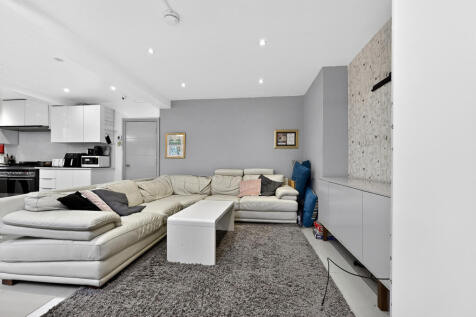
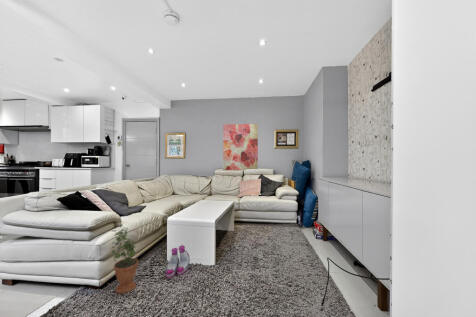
+ boots [165,244,191,279]
+ wall art [222,123,259,171]
+ potted plant [111,224,139,294]
